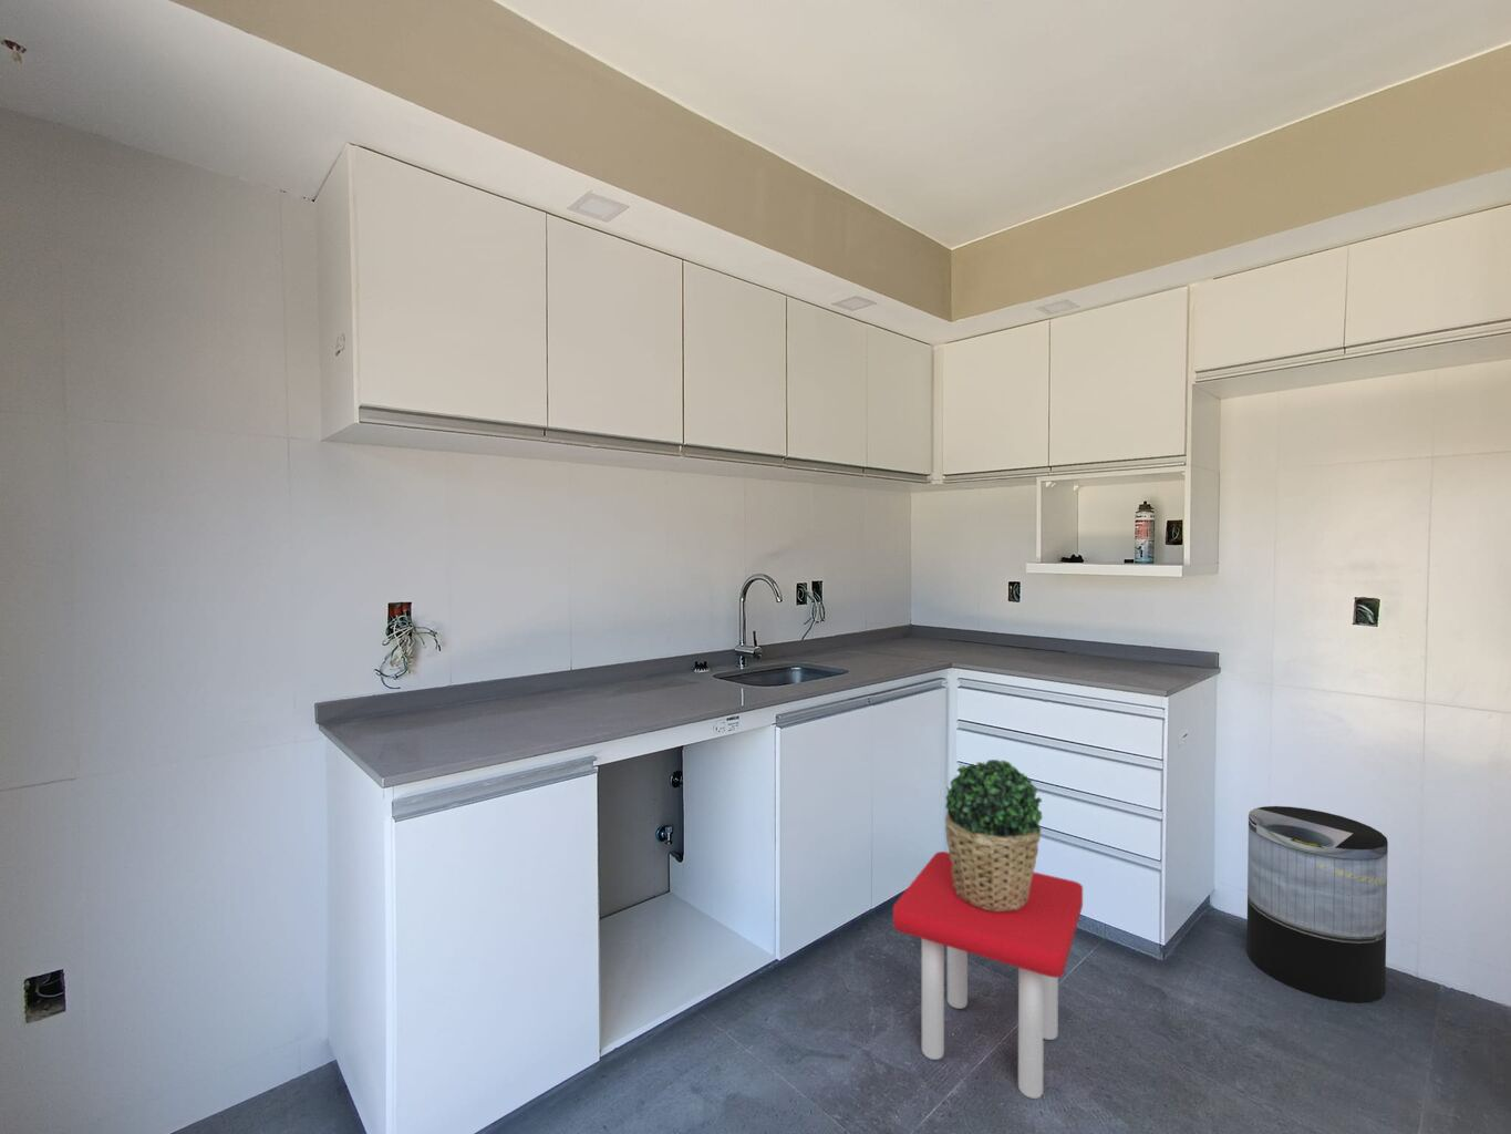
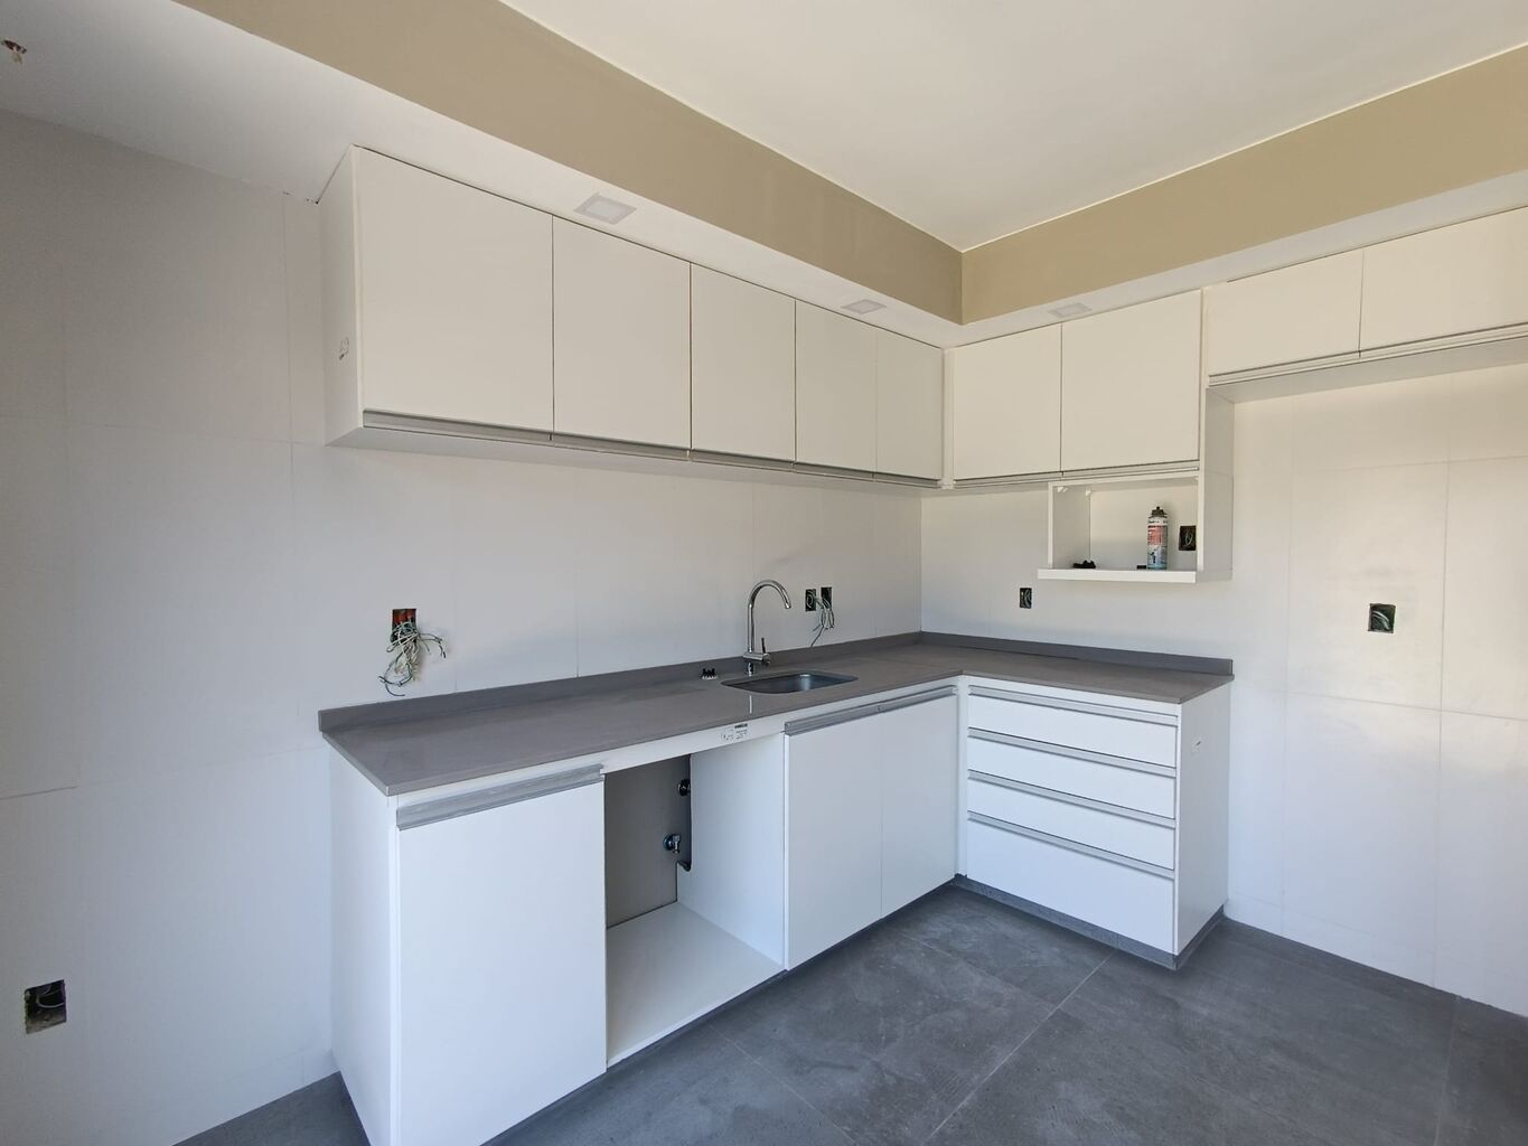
- potted plant [944,759,1044,911]
- trash can [1245,805,1390,1004]
- stool [892,850,1084,1099]
